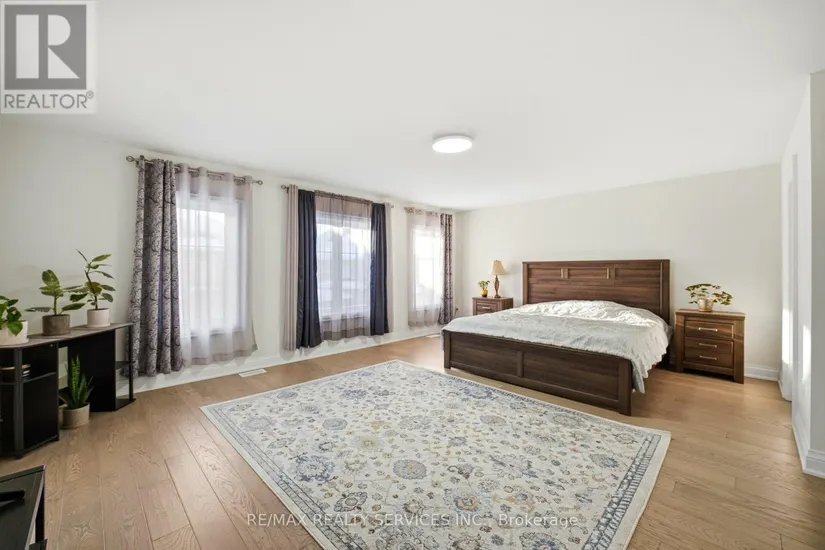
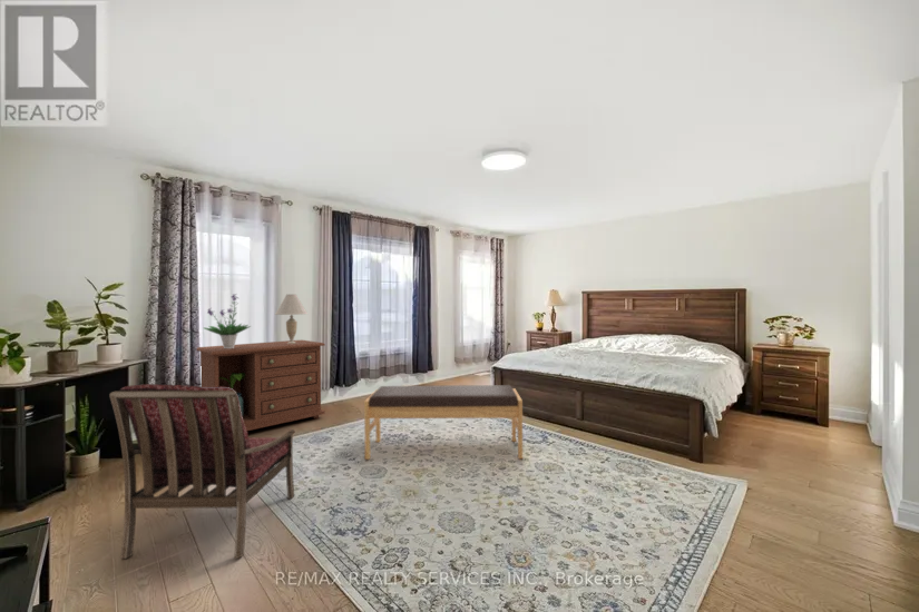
+ table lamp [274,294,309,344]
+ armchair [108,383,296,560]
+ potted plant [202,293,252,348]
+ bench [363,384,524,461]
+ dresser [196,338,326,432]
